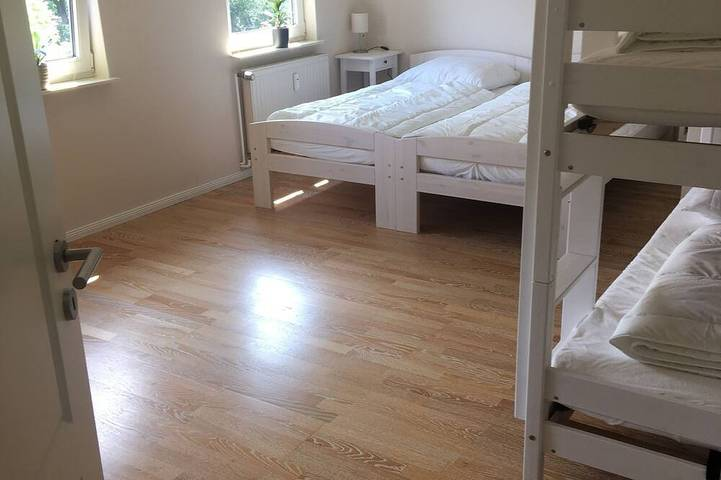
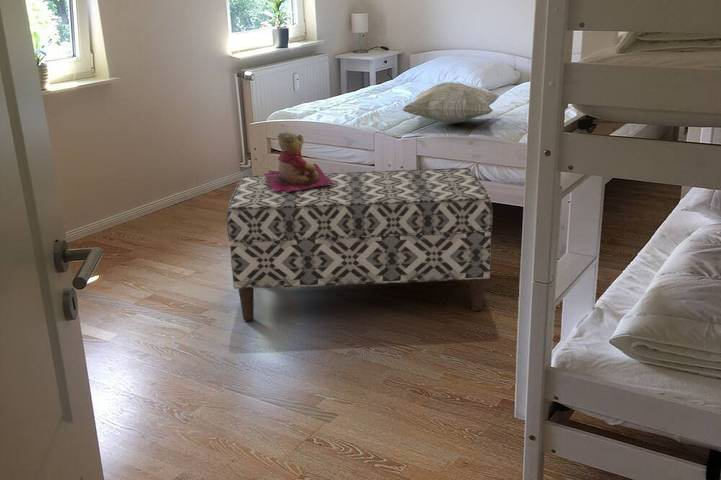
+ bench [226,167,493,322]
+ teddy bear [263,131,334,192]
+ decorative pillow [401,81,501,125]
